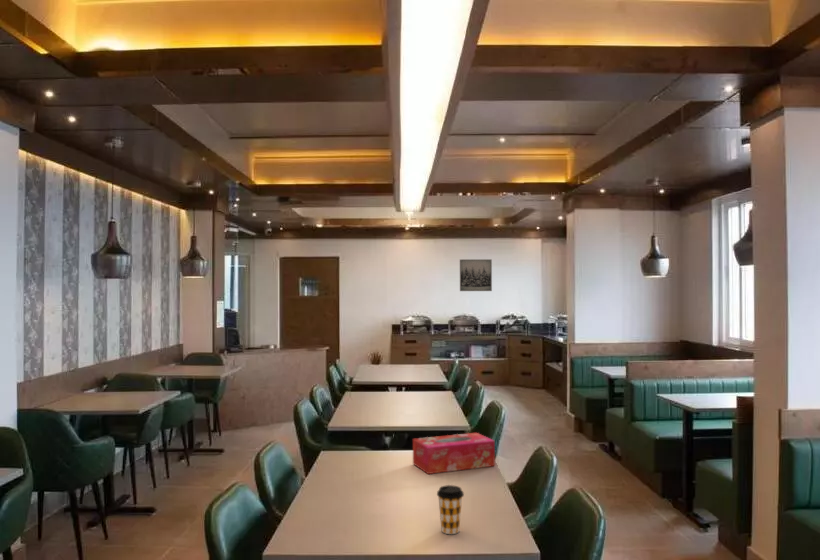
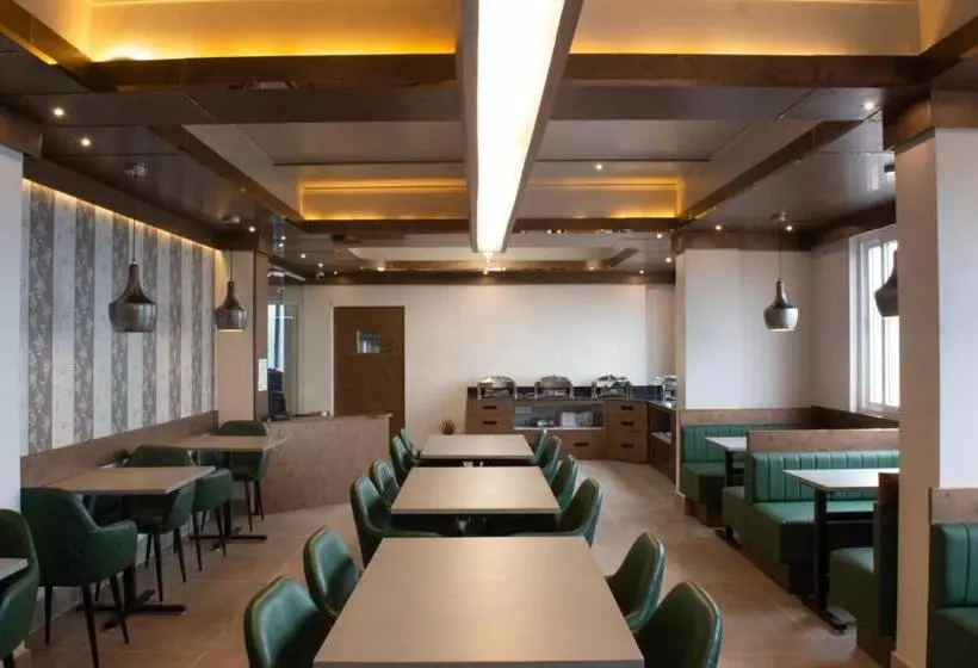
- tissue box [412,432,496,475]
- wall art [459,258,493,292]
- coffee cup [436,484,465,535]
